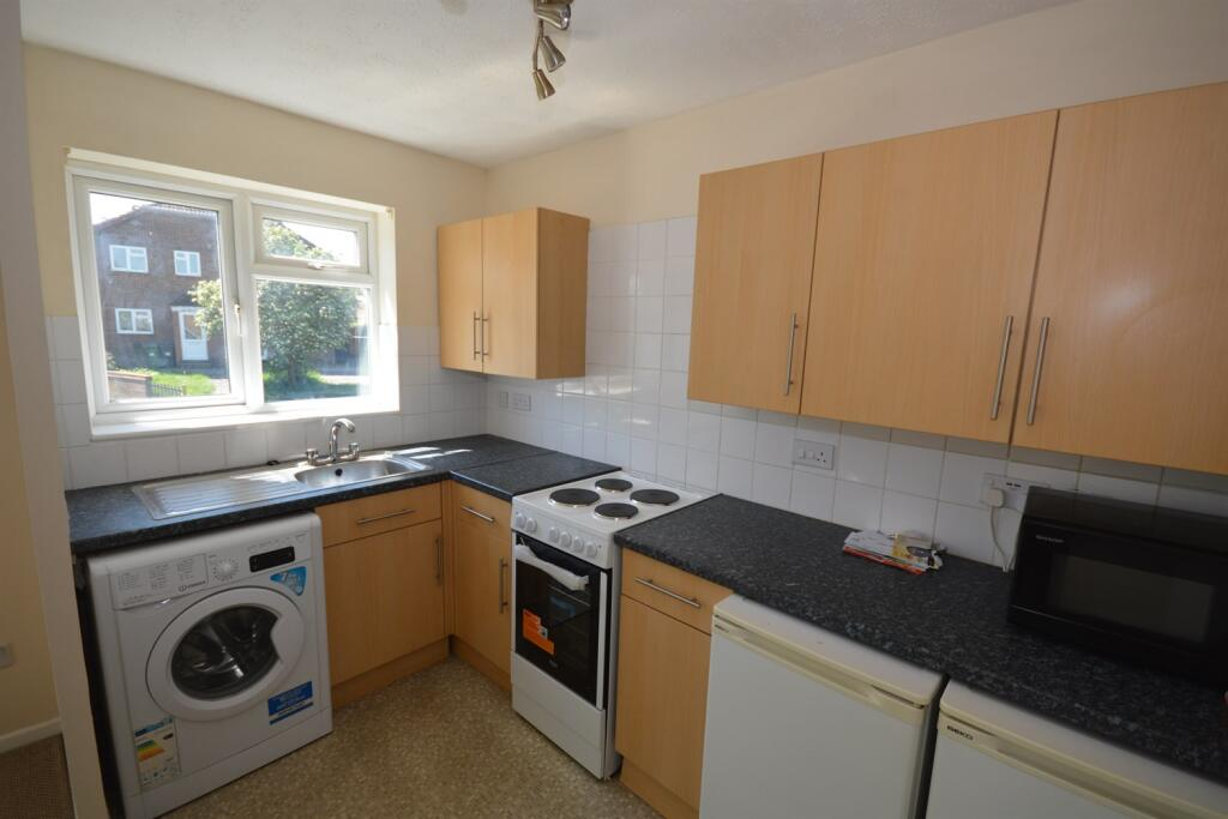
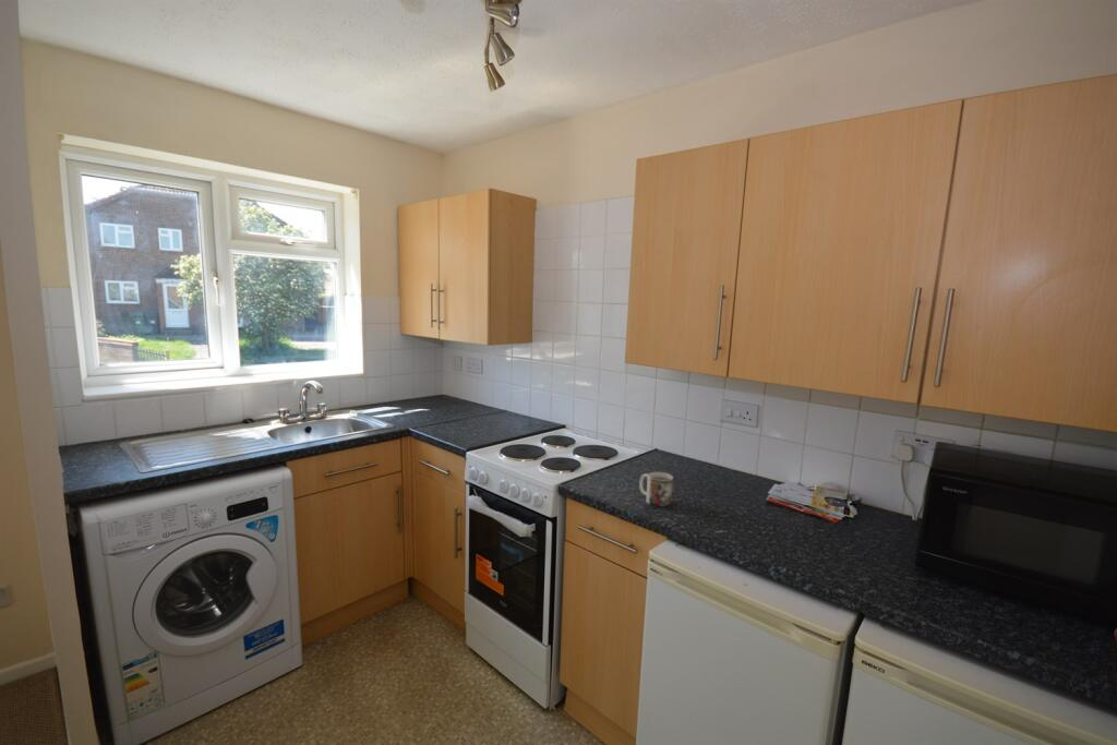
+ mug [638,471,674,508]
